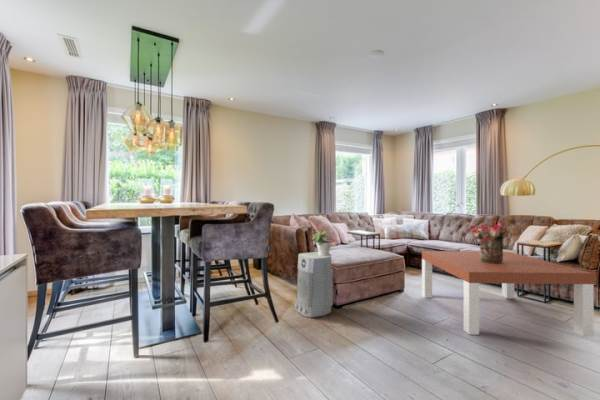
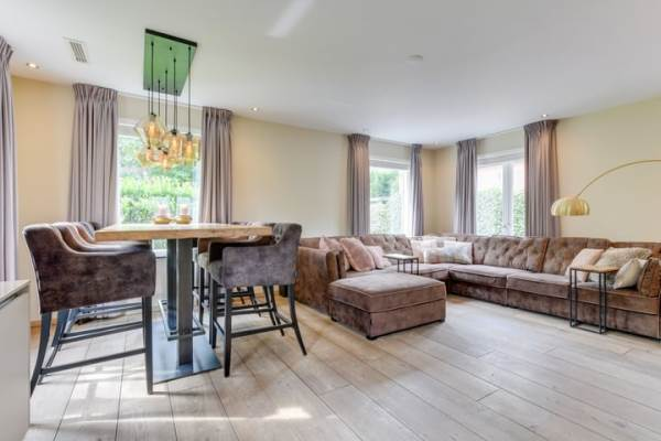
- coffee table [421,250,595,337]
- potted plant [310,230,333,255]
- air purifier [294,251,334,319]
- bouquet [469,220,512,263]
